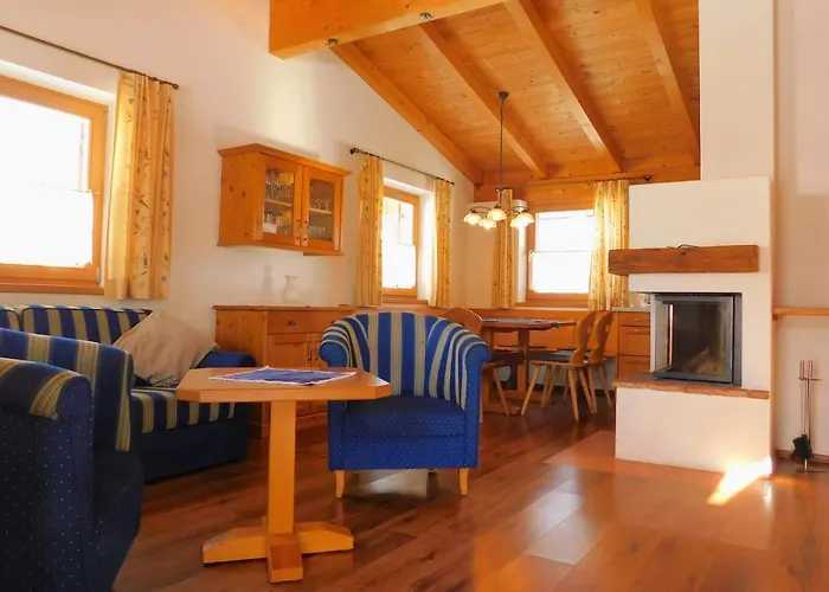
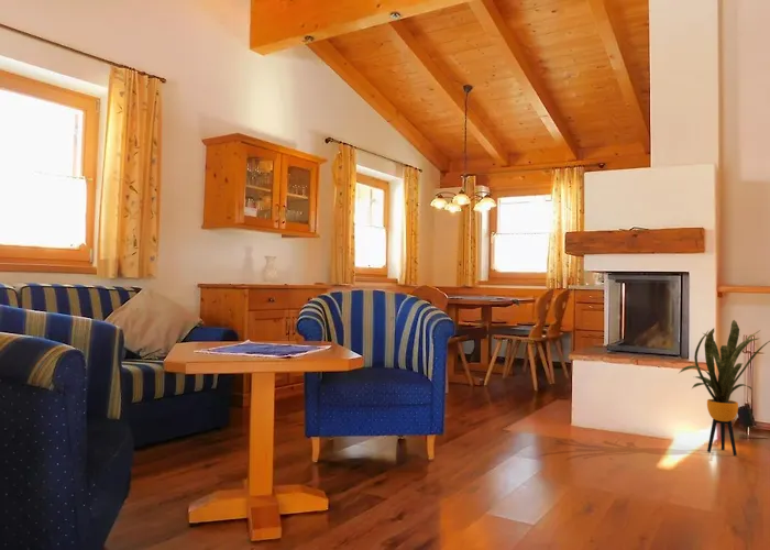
+ house plant [679,319,770,457]
